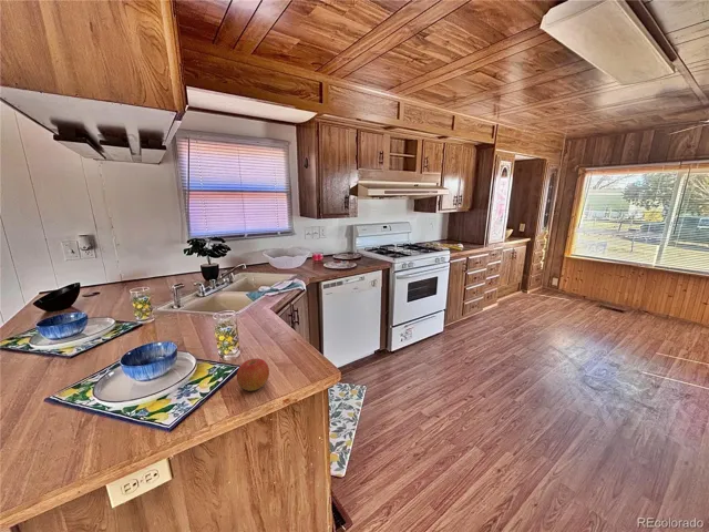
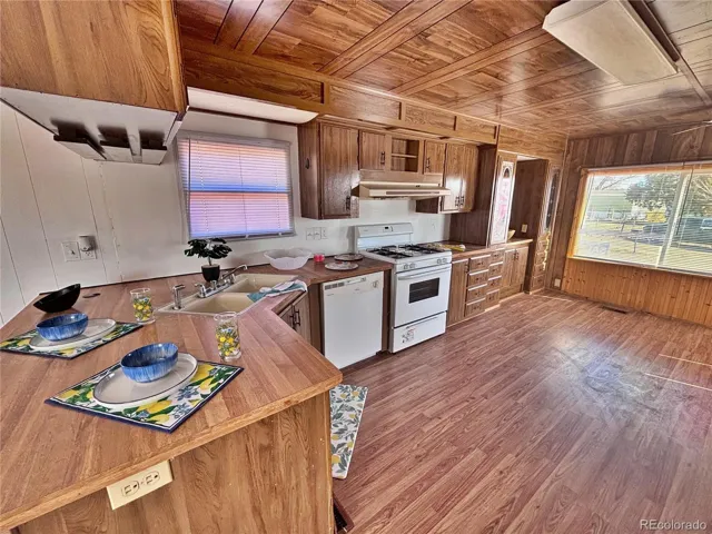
- apple [236,358,270,392]
